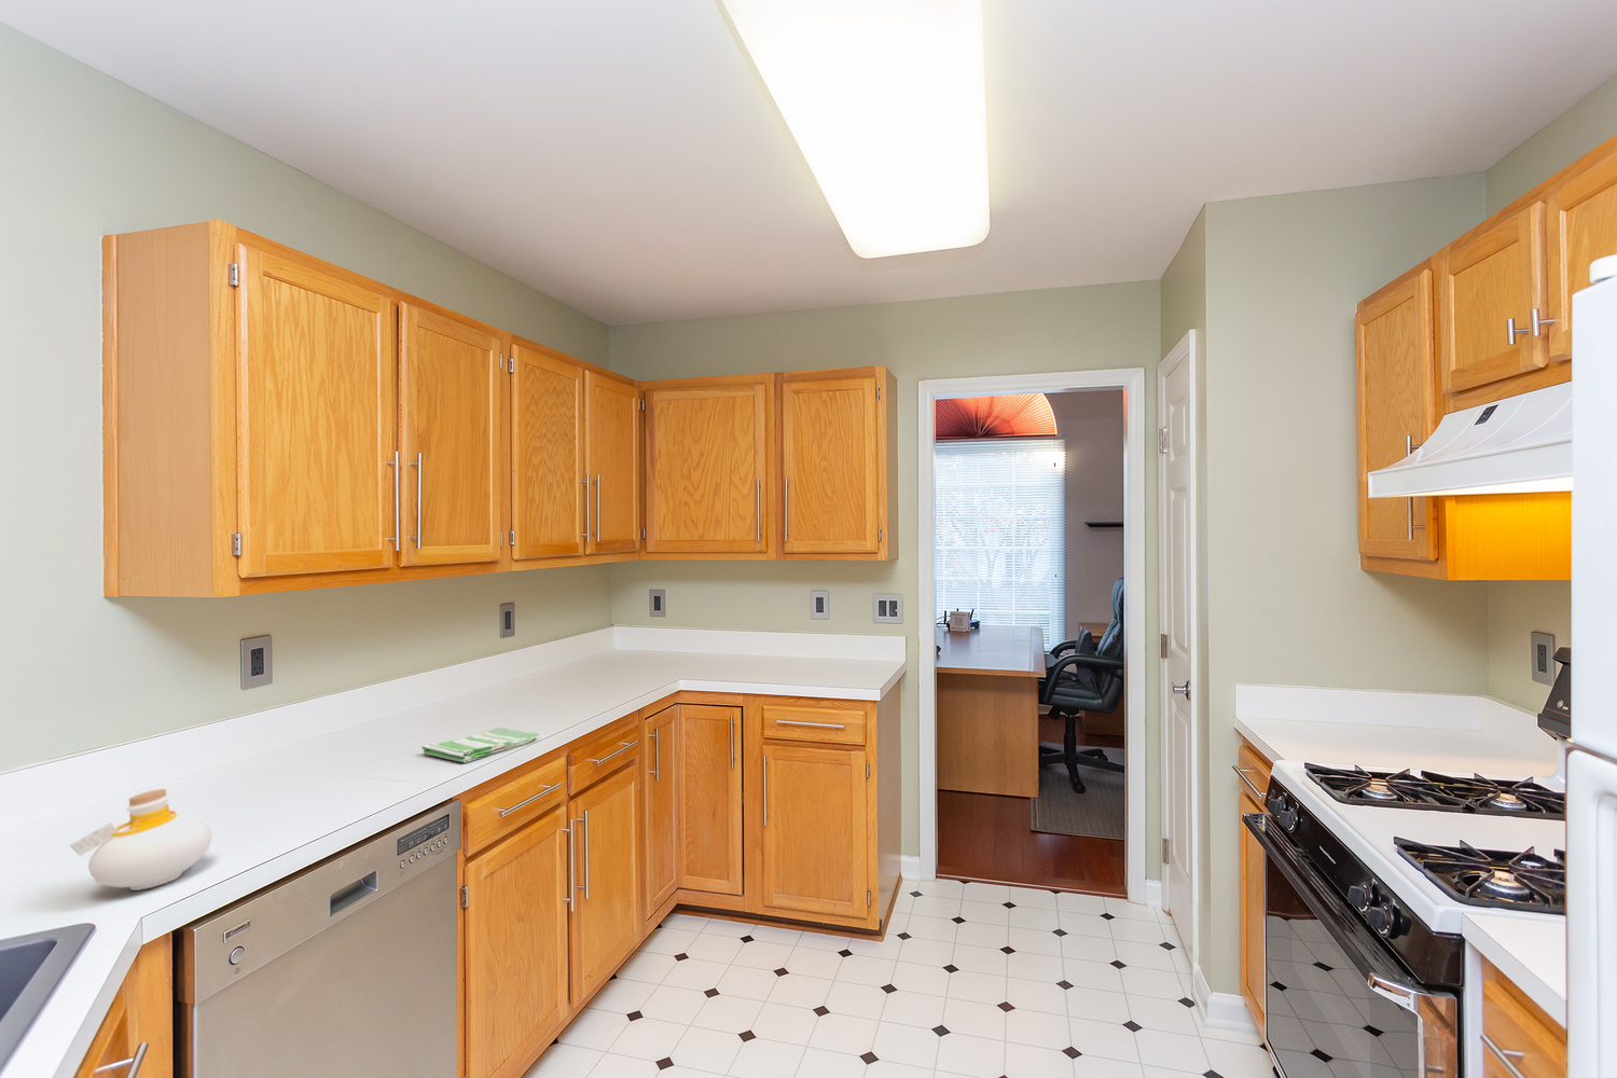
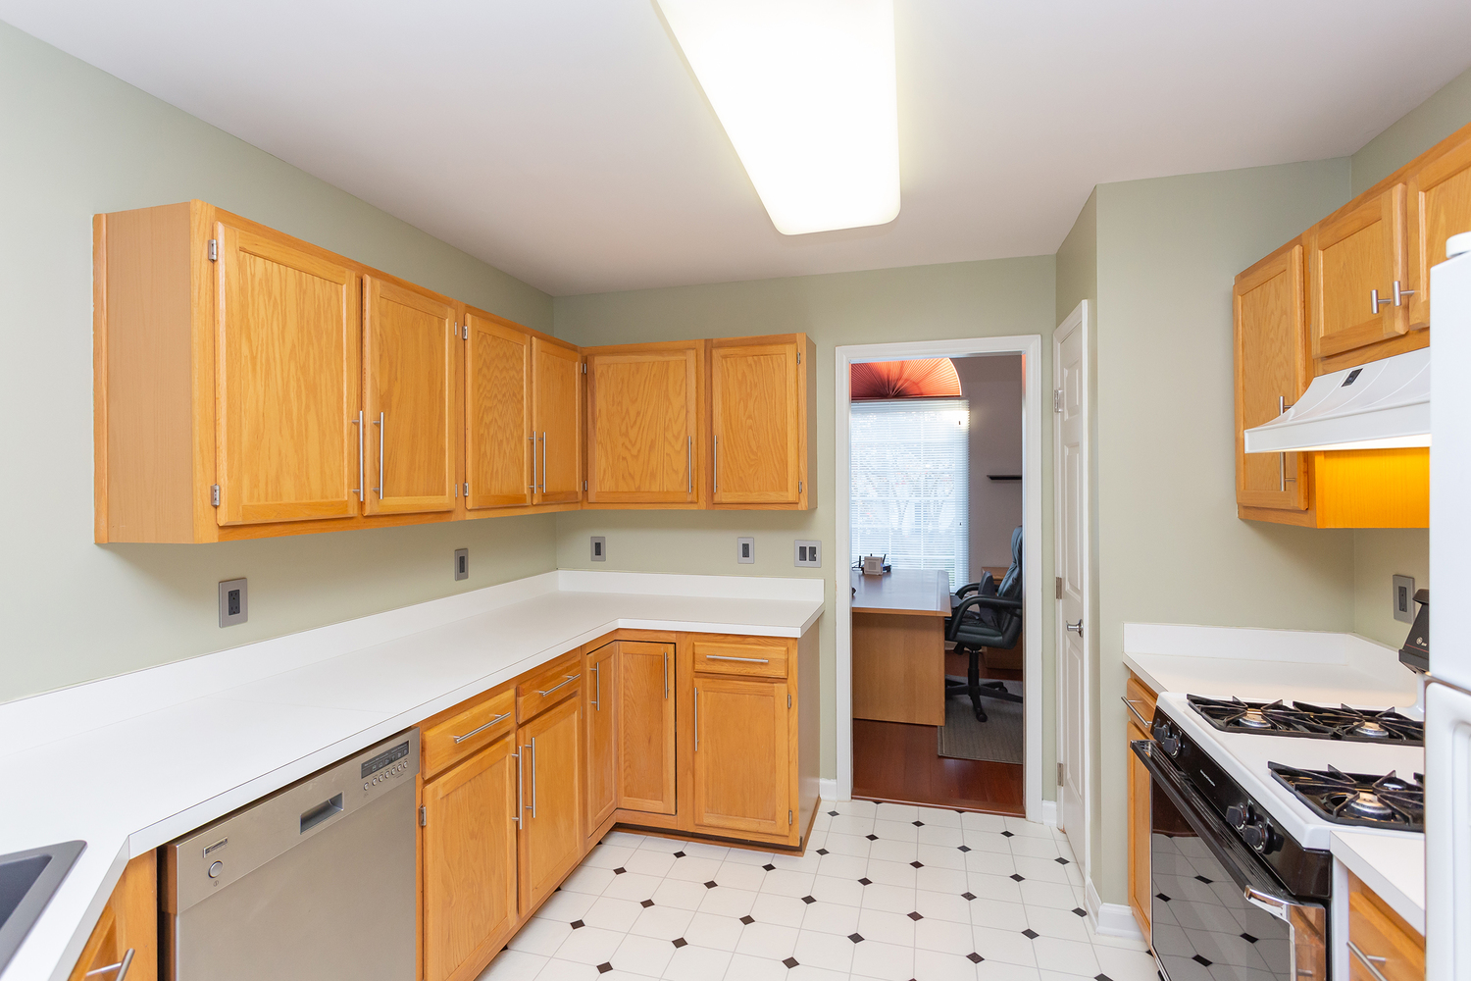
- bottle [67,788,213,892]
- dish towel [420,727,539,763]
